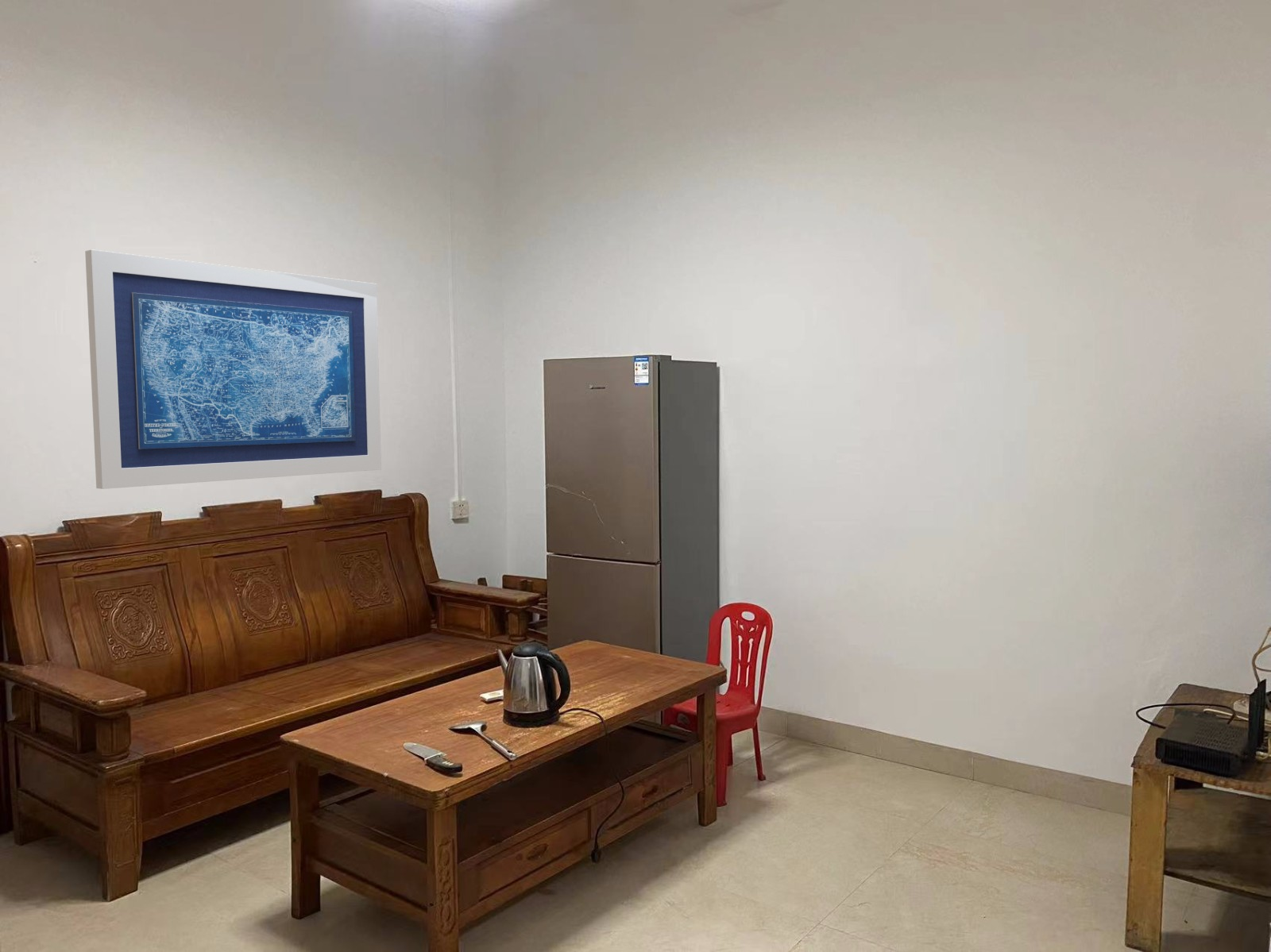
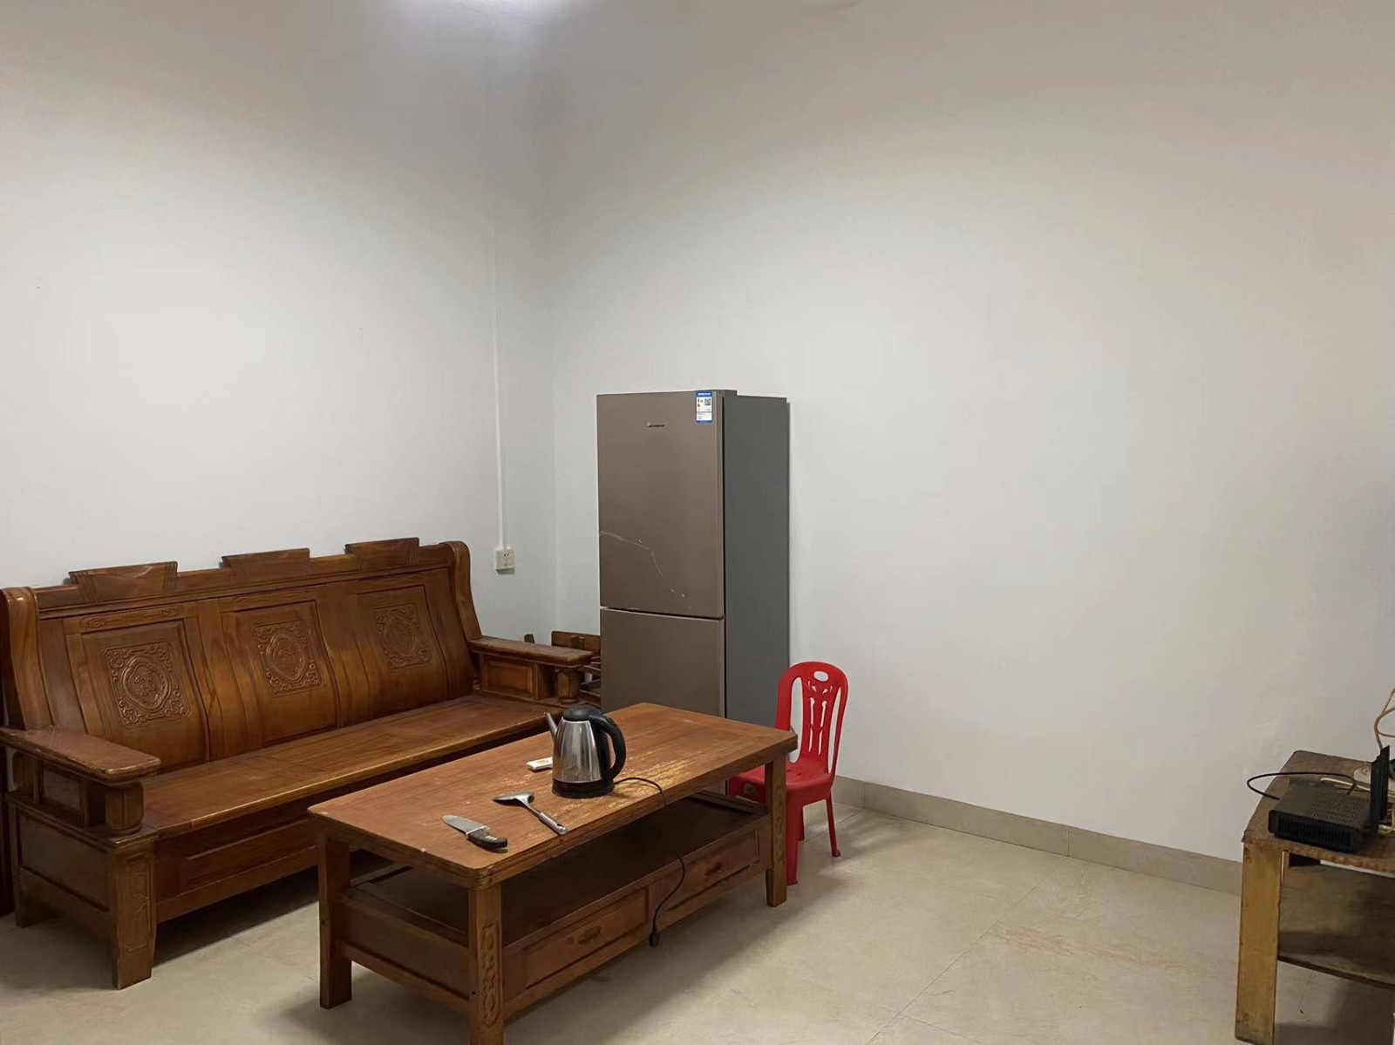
- wall art [84,249,382,490]
